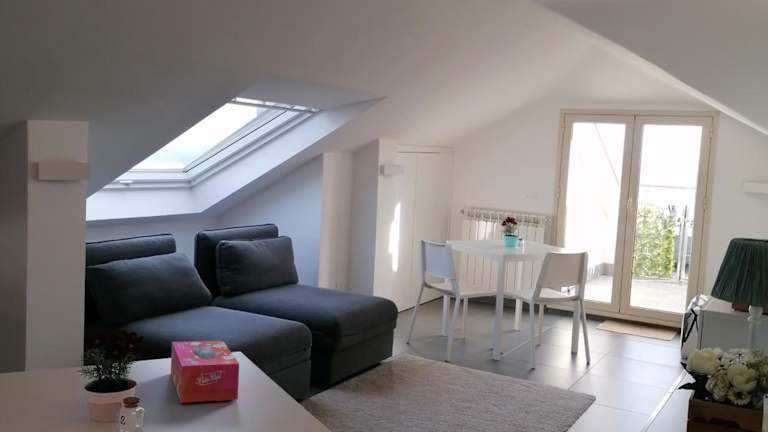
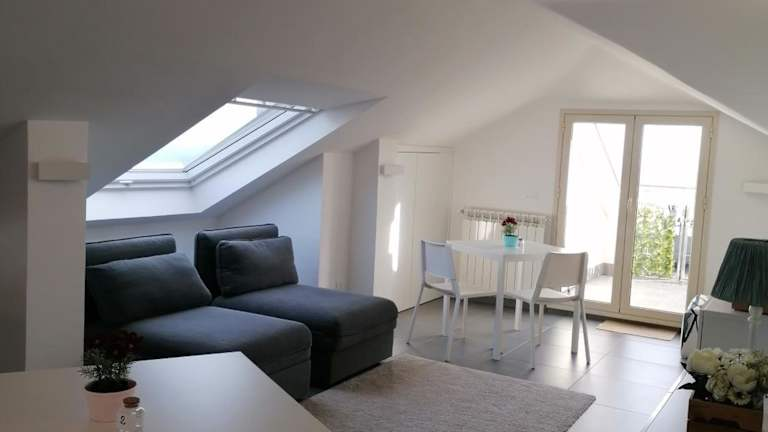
- tissue box [170,340,240,404]
